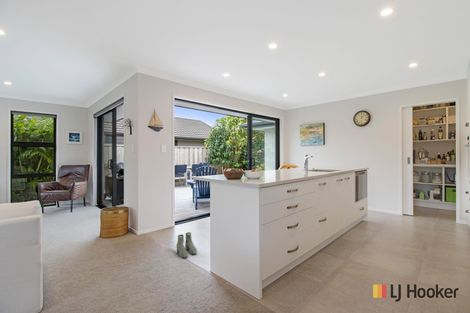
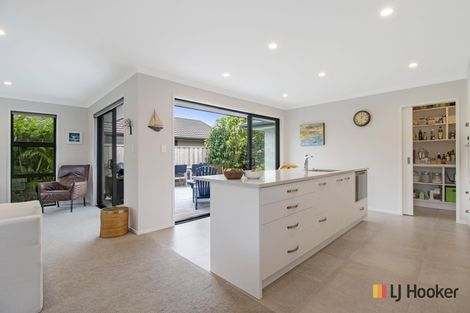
- boots [175,231,198,259]
